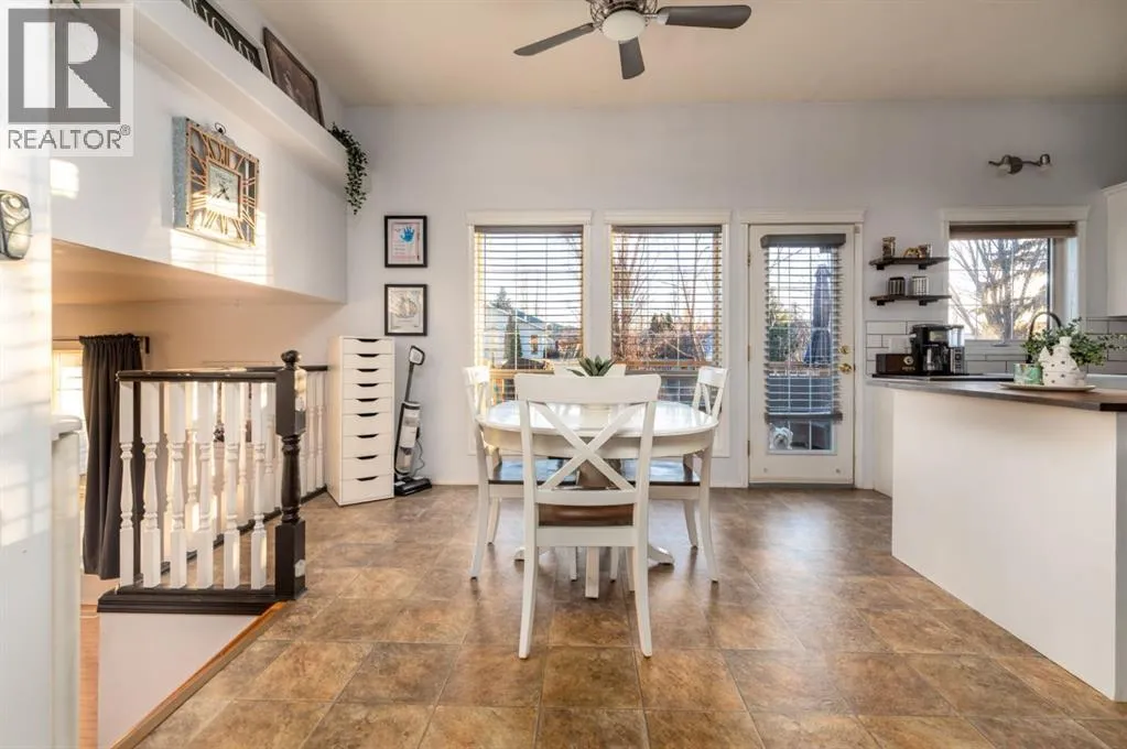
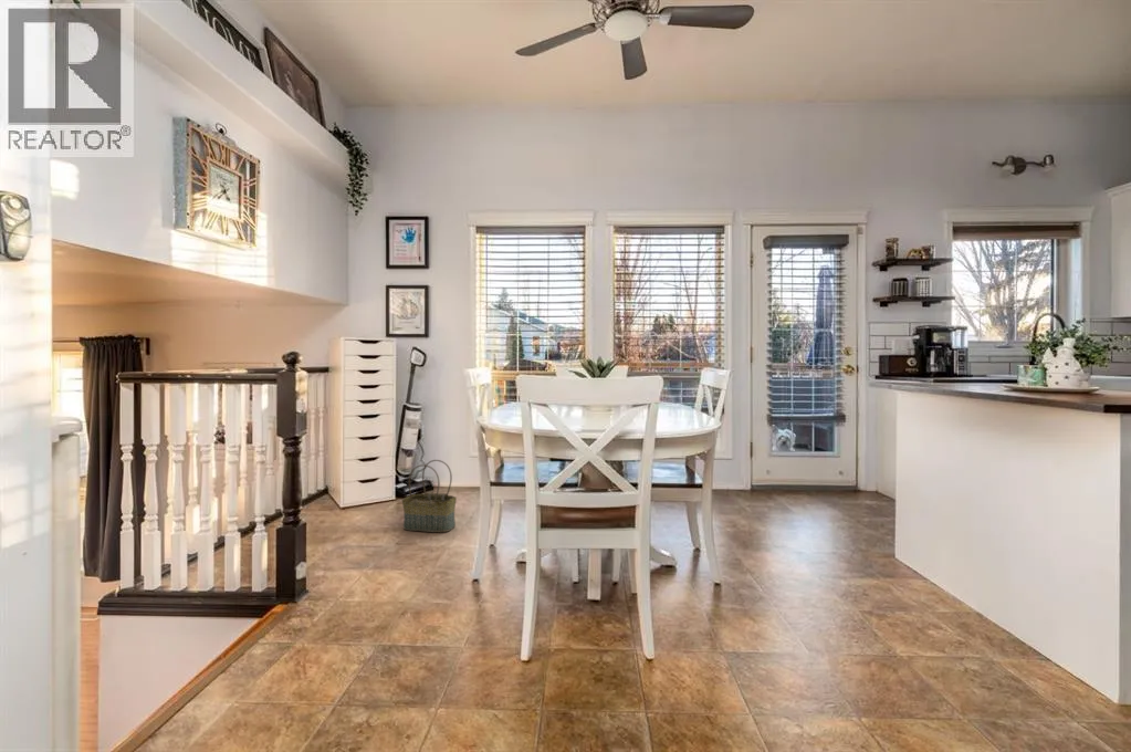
+ basket [401,459,458,533]
